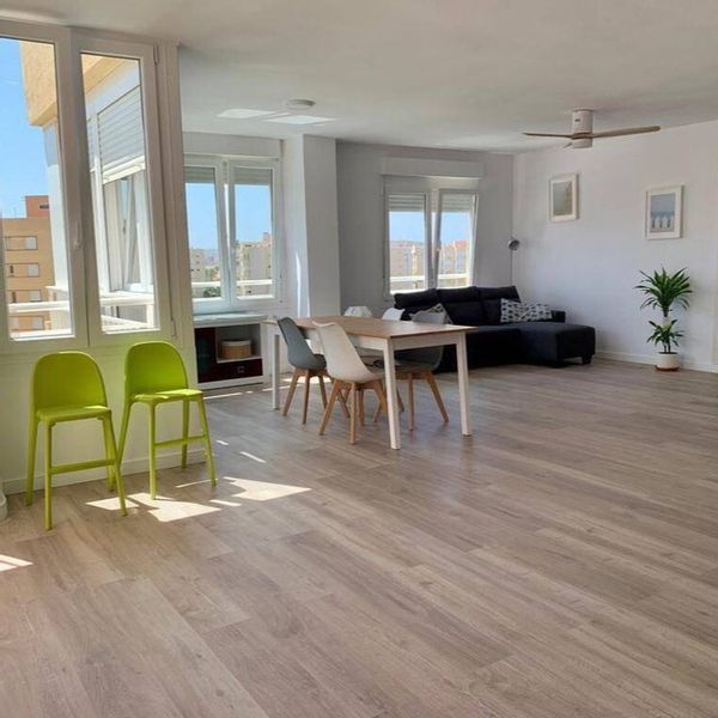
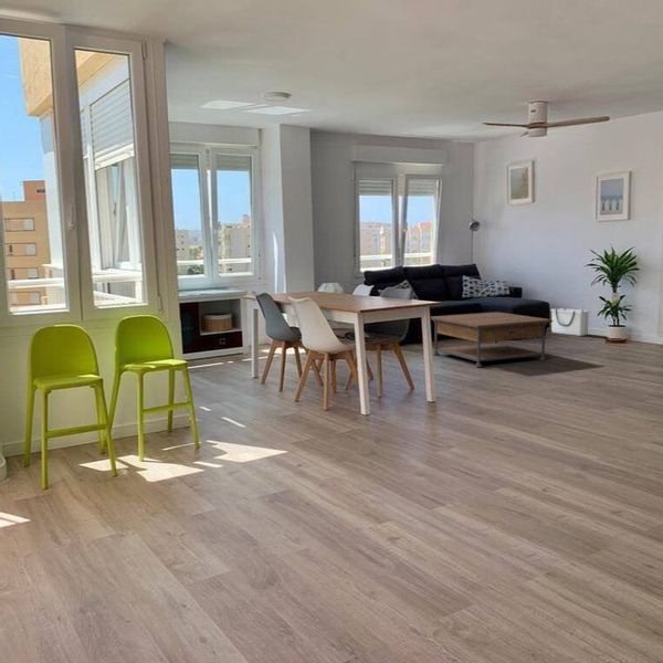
+ storage bin [550,307,591,337]
+ coffee table [430,311,554,368]
